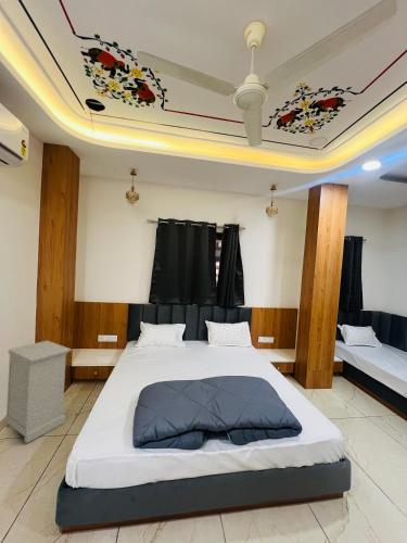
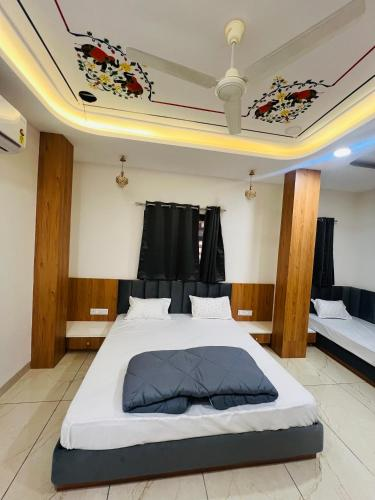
- nightstand [4,340,73,444]
